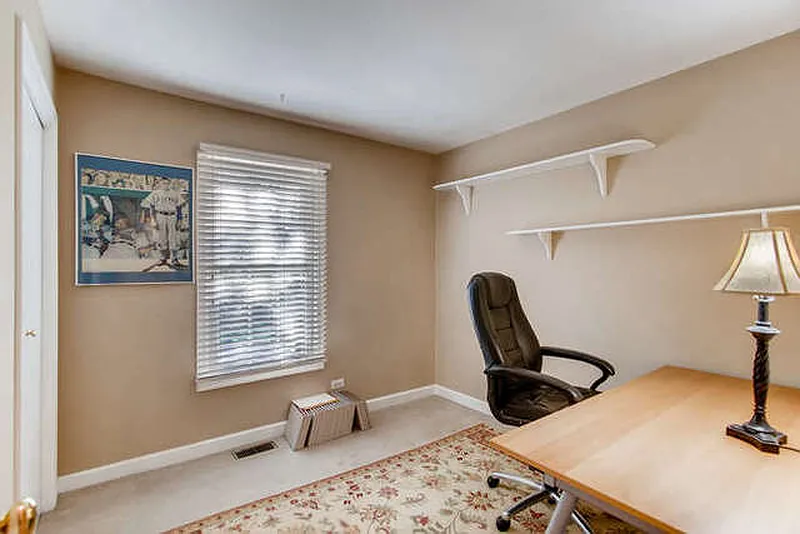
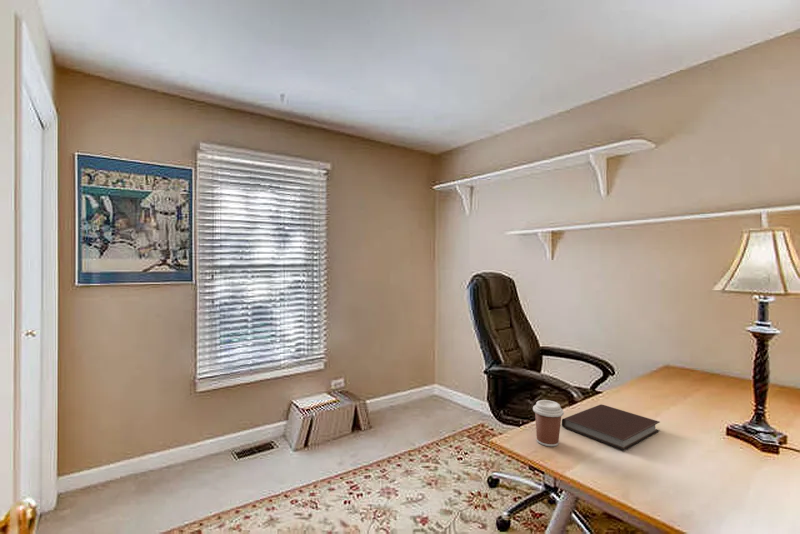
+ coffee cup [532,399,565,447]
+ notebook [561,403,661,451]
